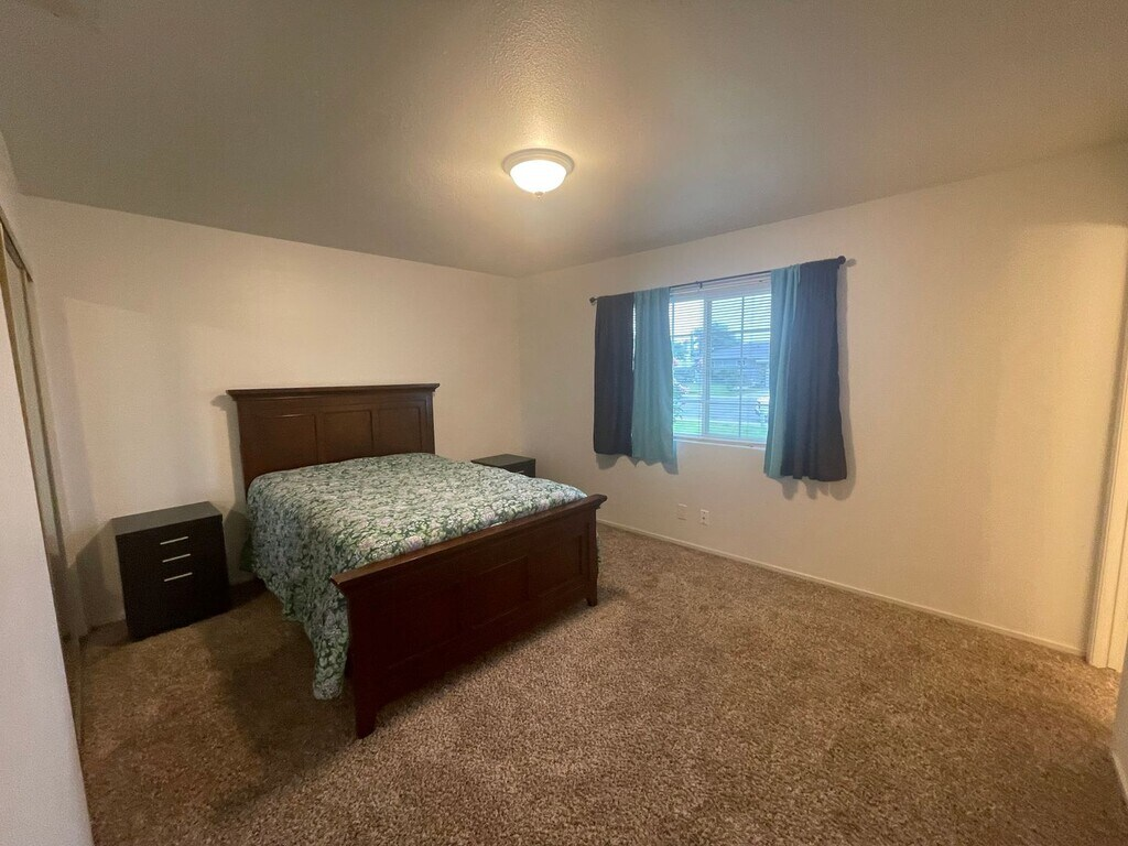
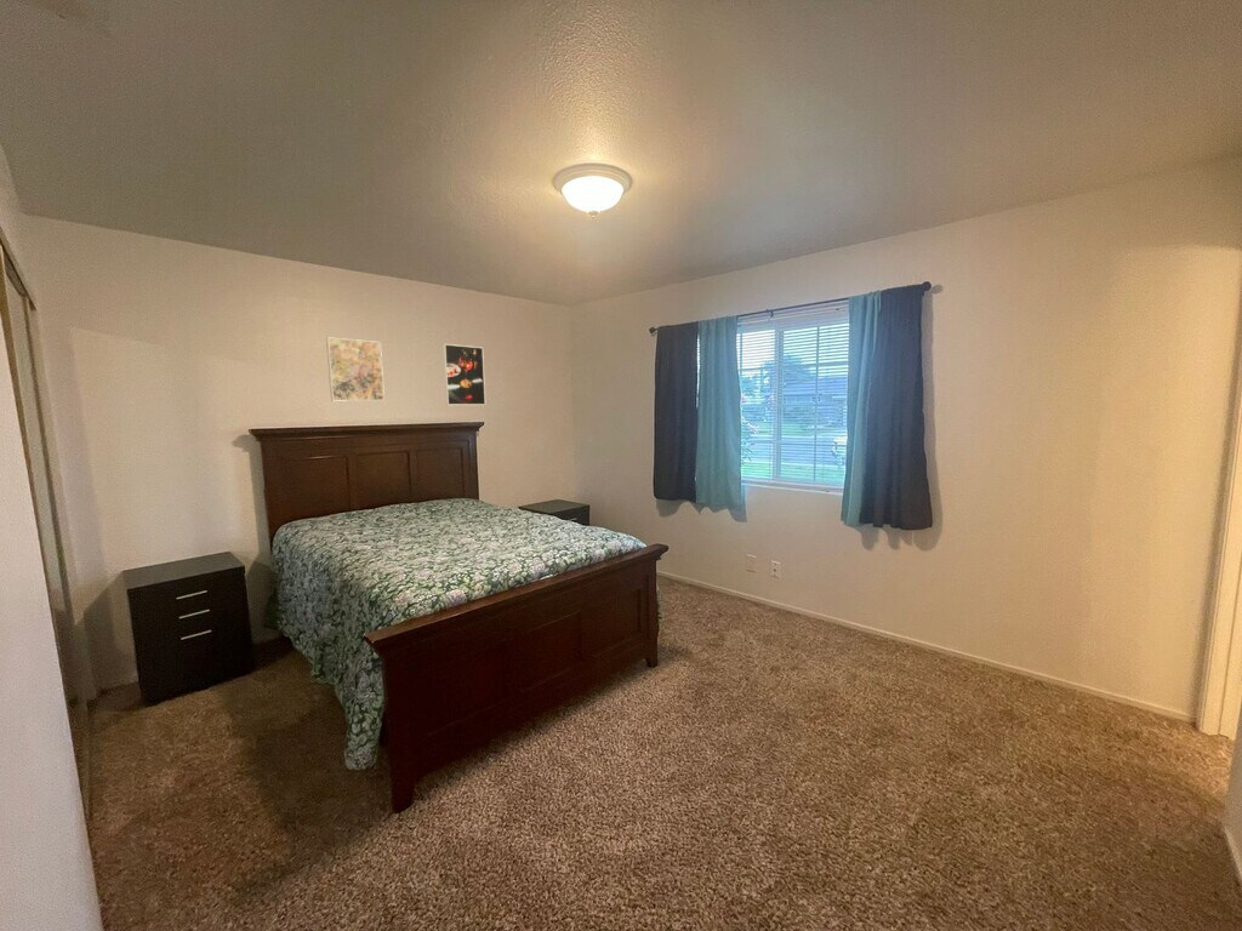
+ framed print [441,343,486,406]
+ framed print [325,336,386,402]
